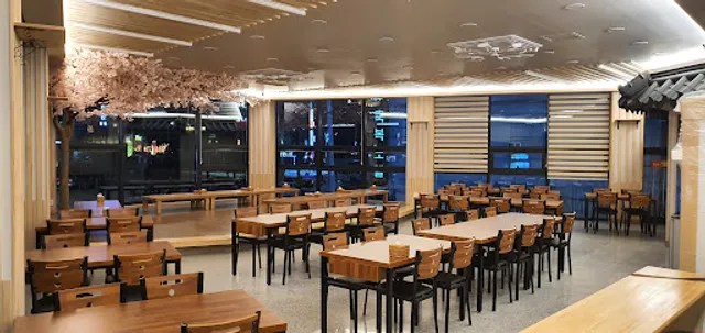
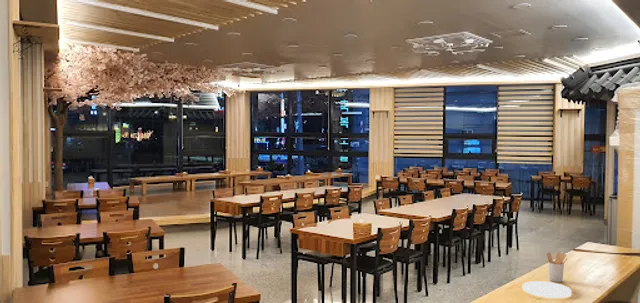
+ utensil holder [546,252,568,283]
+ plate [522,280,572,299]
